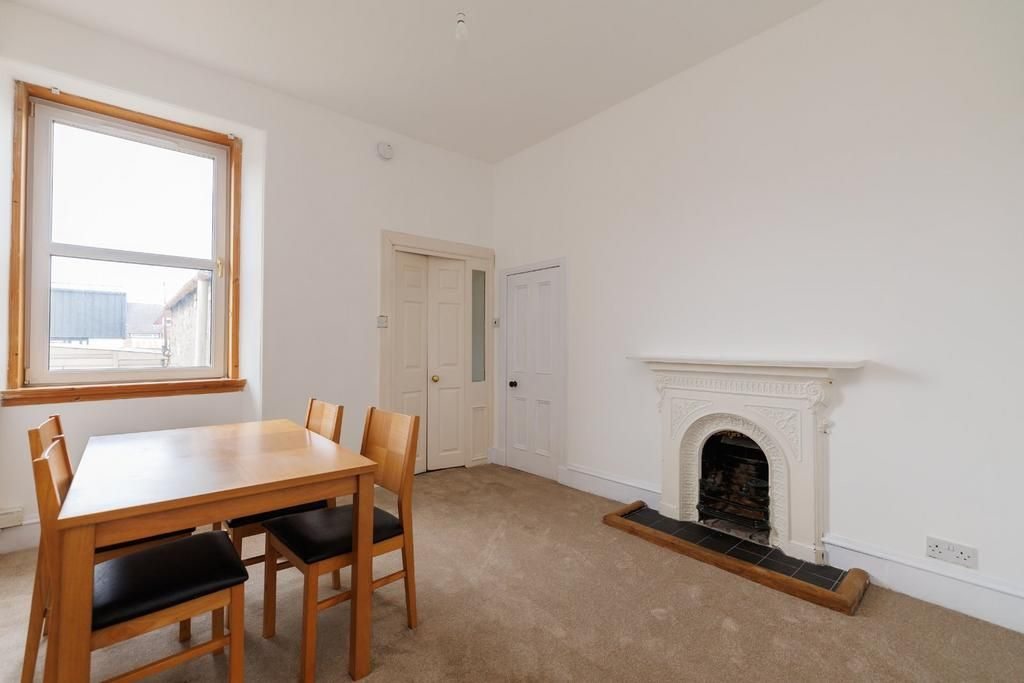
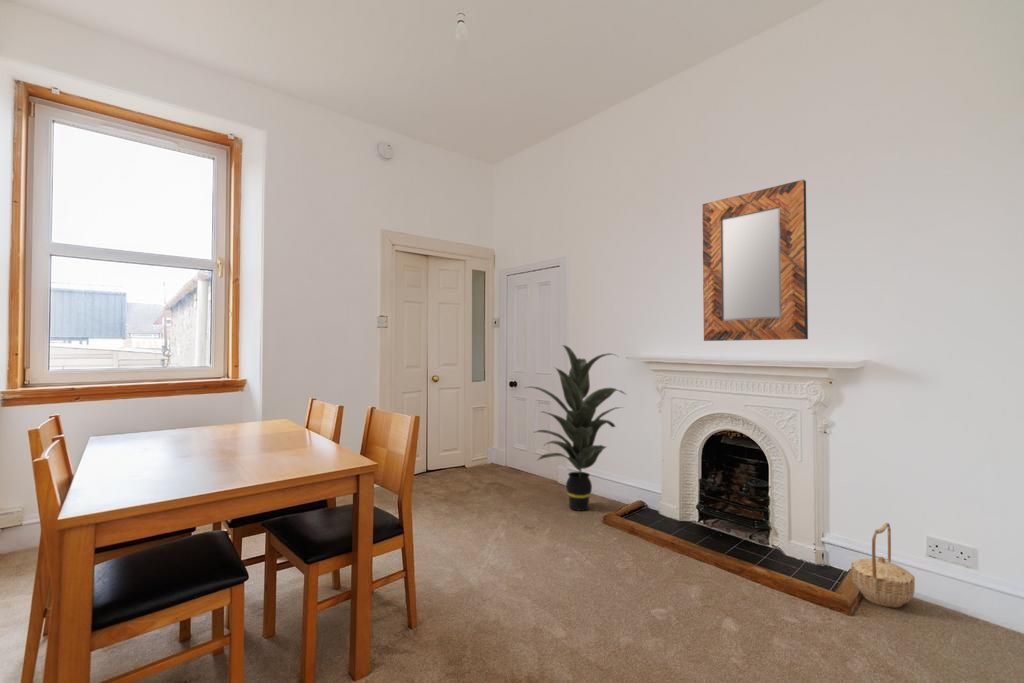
+ home mirror [702,178,809,342]
+ basket [850,522,916,609]
+ indoor plant [525,344,628,512]
